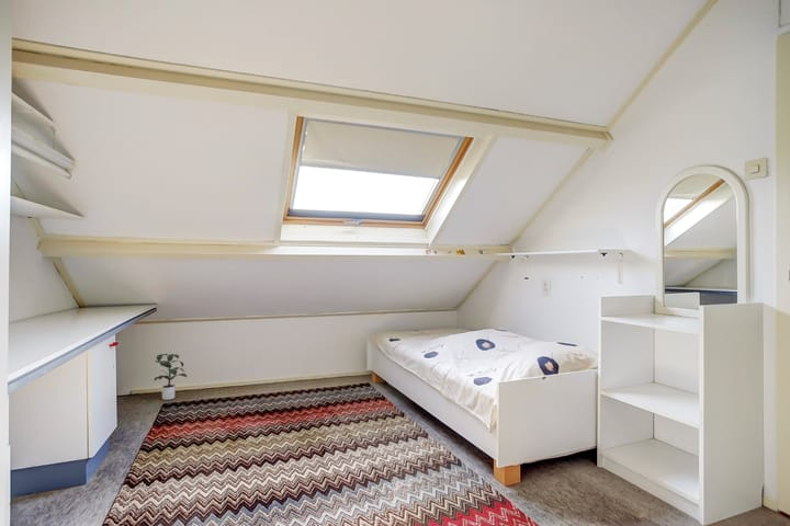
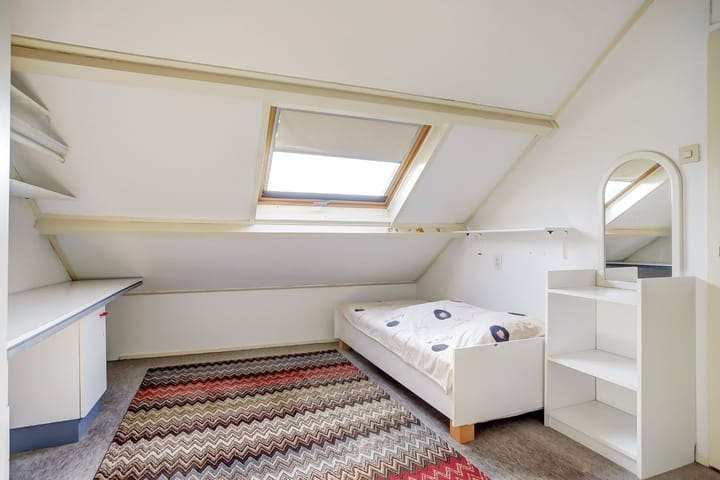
- potted plant [154,353,188,401]
